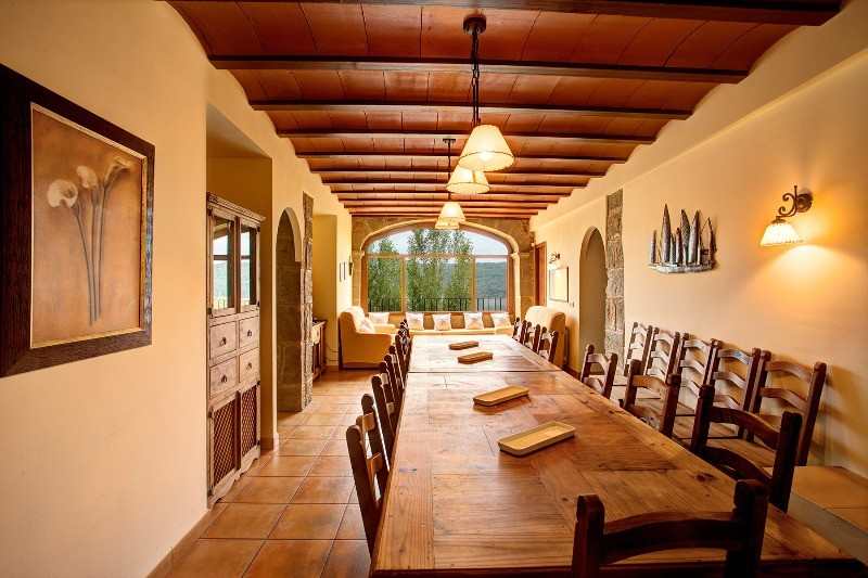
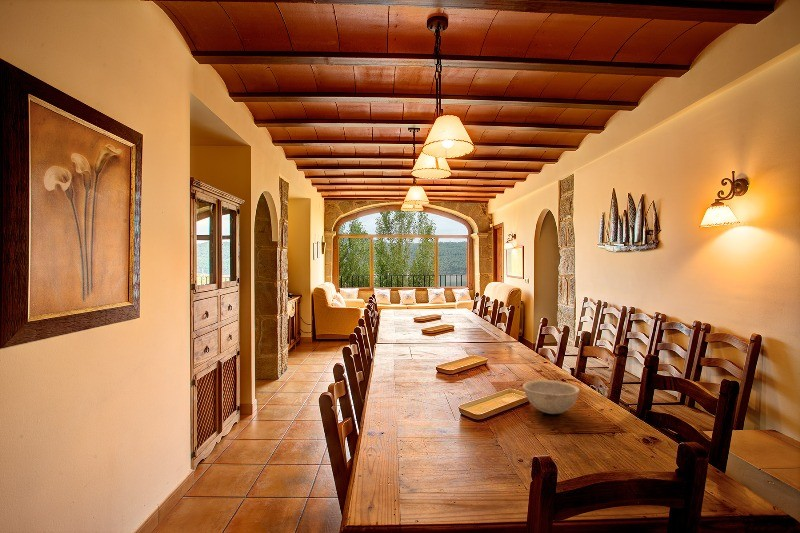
+ bowl [522,379,581,415]
